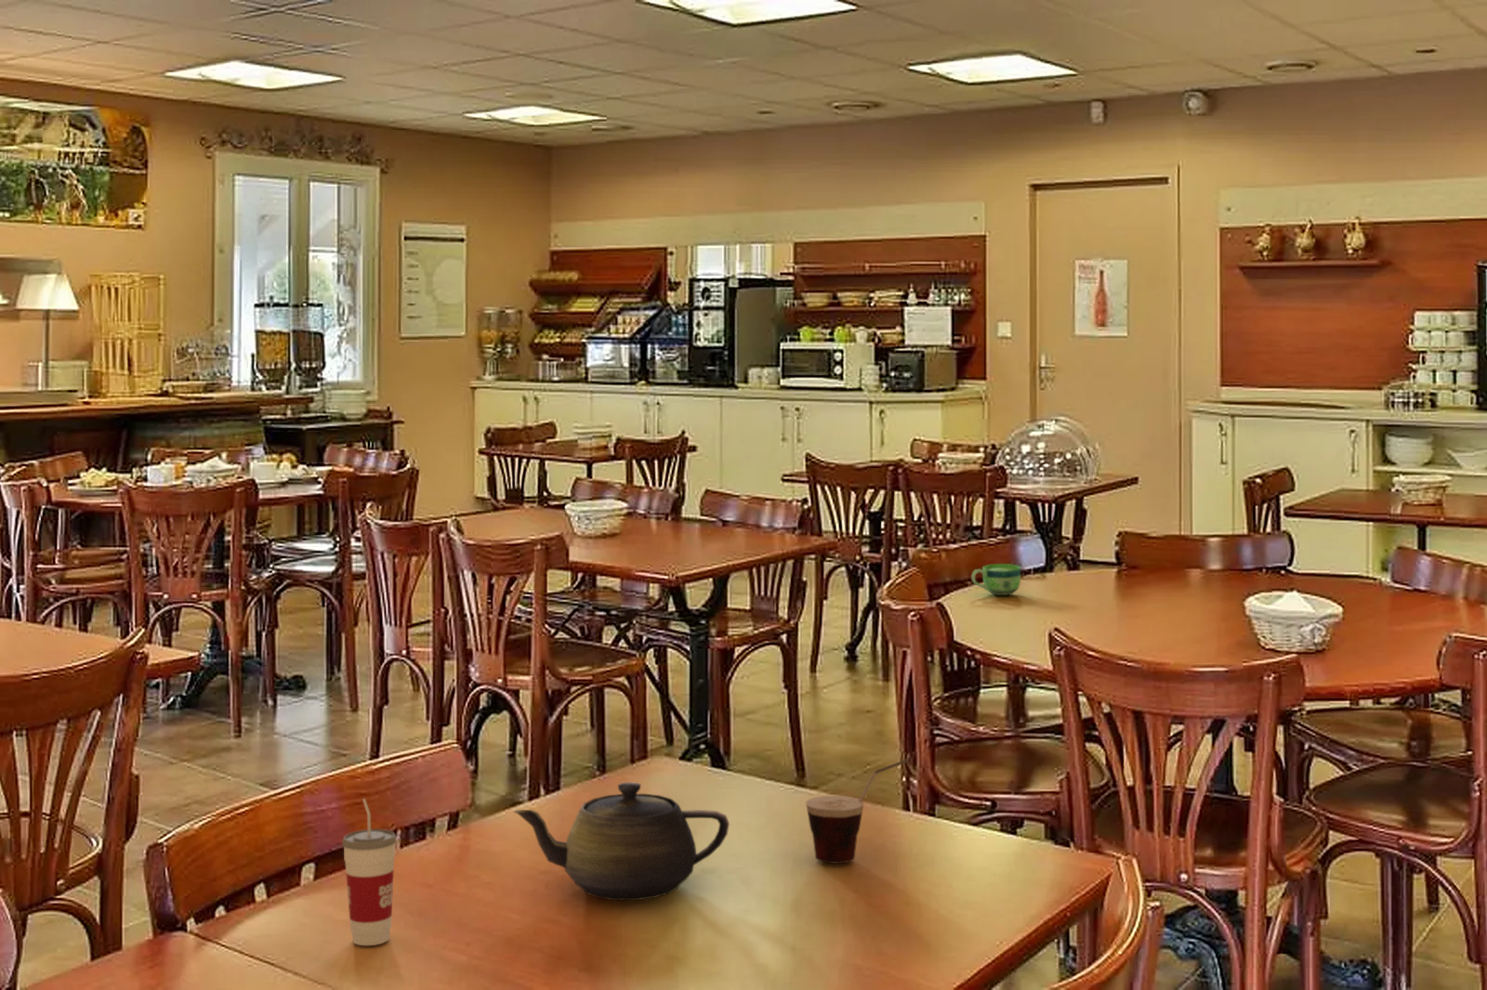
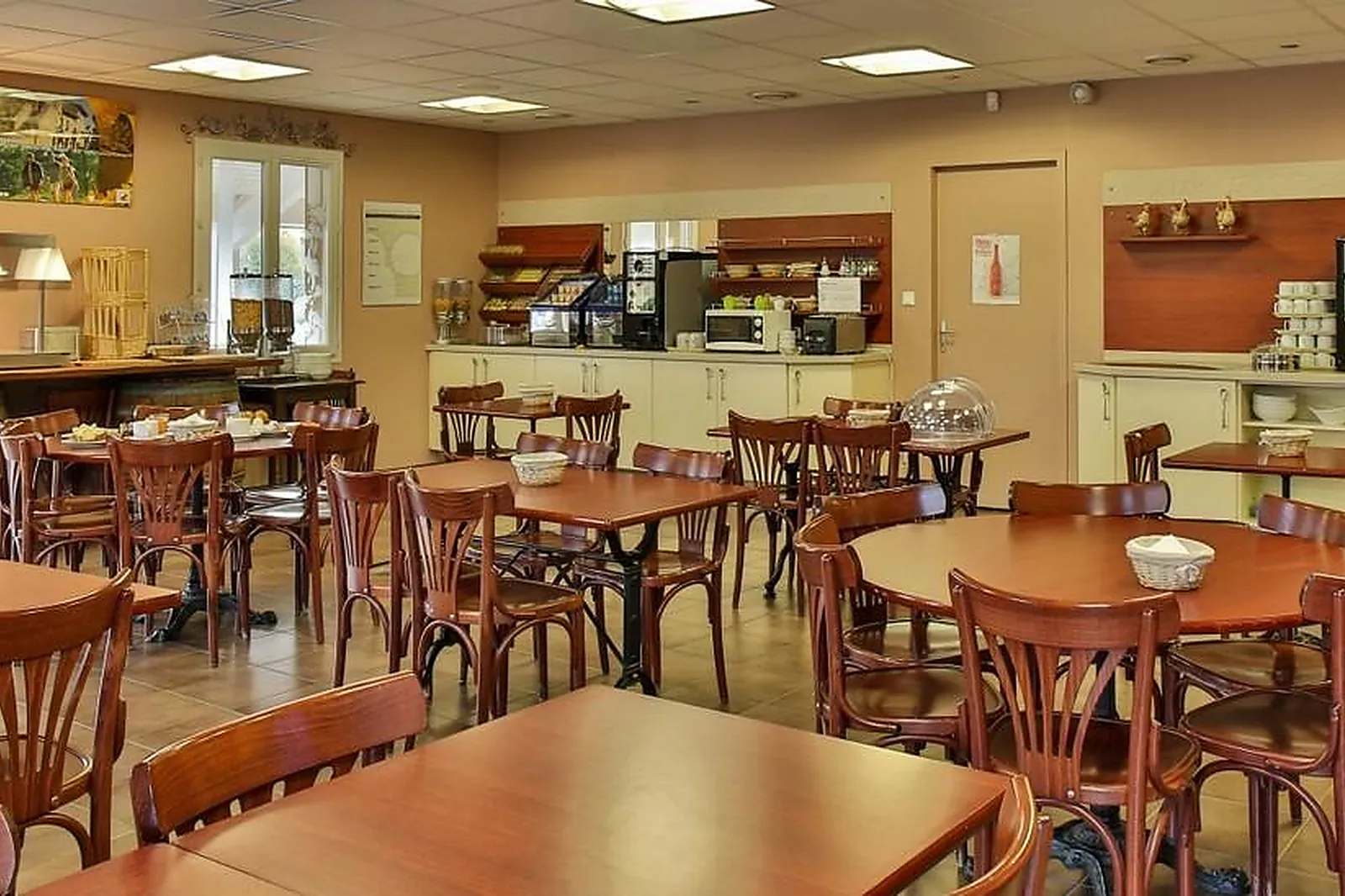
- cup [805,758,910,865]
- teapot [512,782,731,901]
- cup [342,798,397,946]
- cup [971,562,1022,597]
